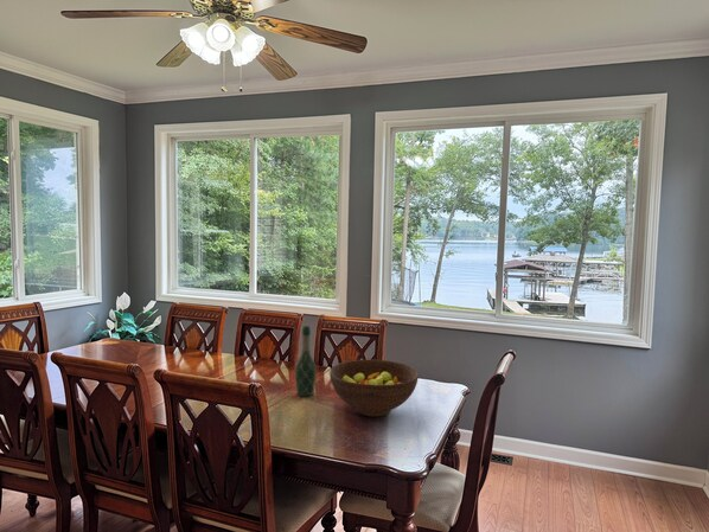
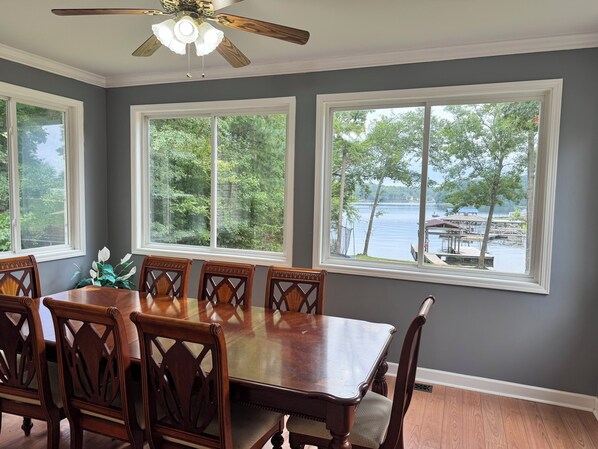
- wine bottle [294,325,318,397]
- fruit bowl [328,359,420,417]
